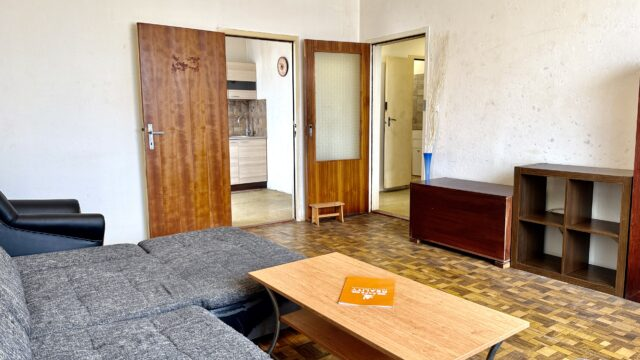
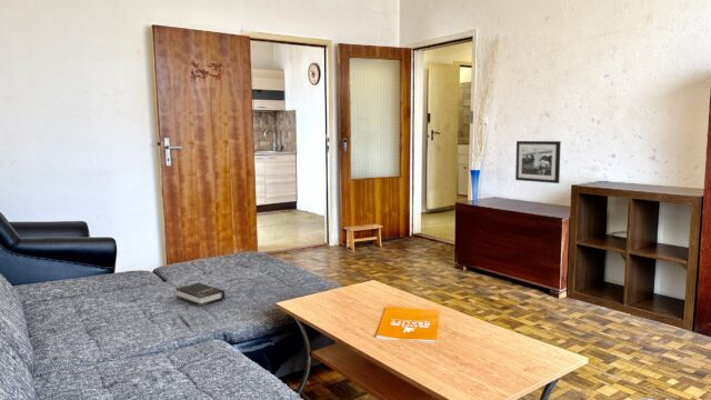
+ picture frame [514,140,562,184]
+ hardback book [174,282,226,308]
